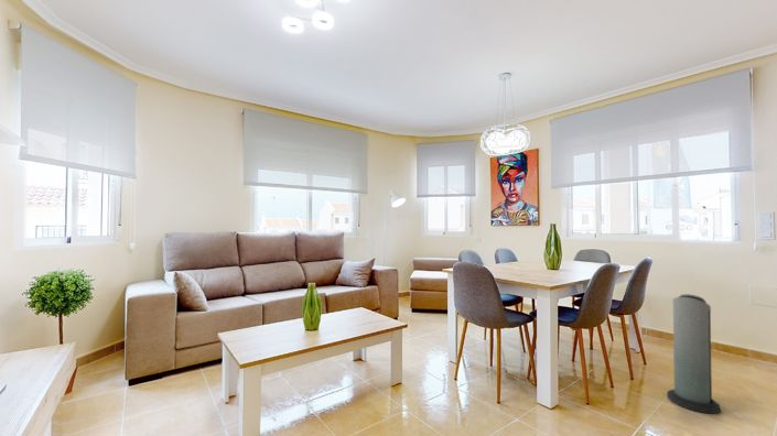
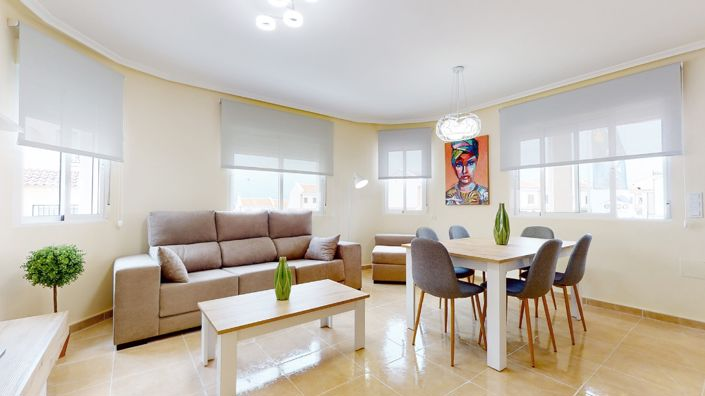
- air purifier [666,293,721,415]
